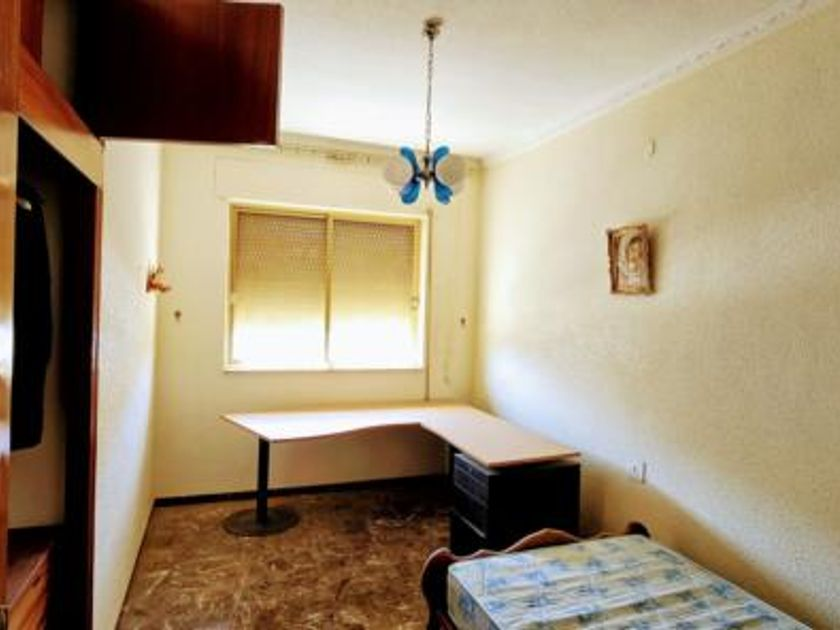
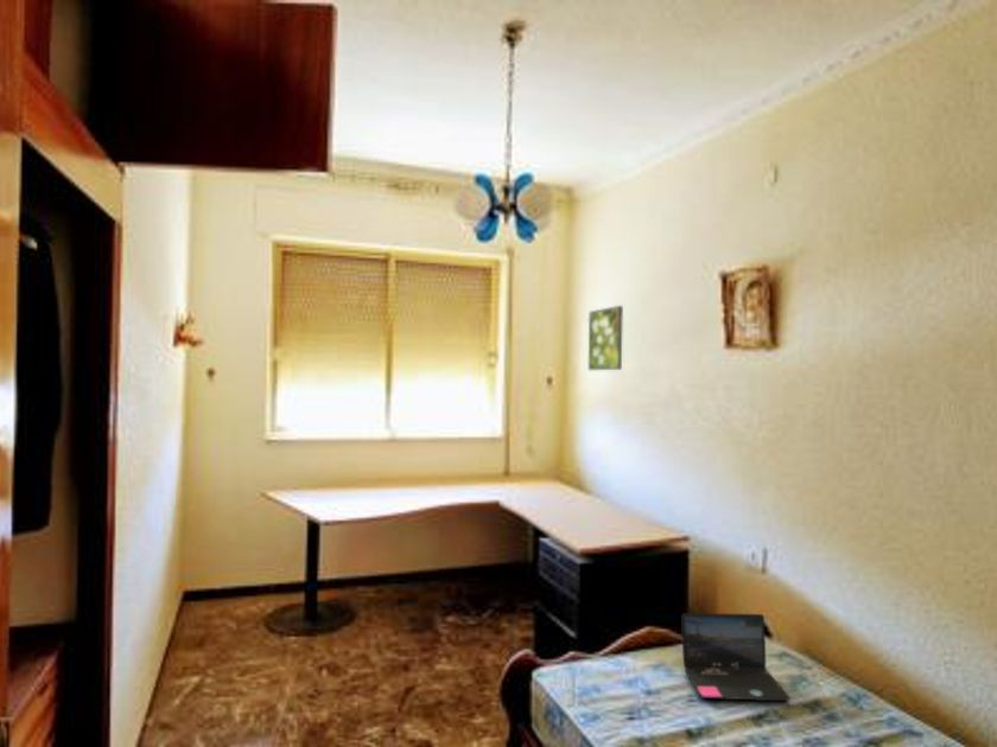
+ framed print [588,305,624,371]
+ laptop [680,612,792,702]
